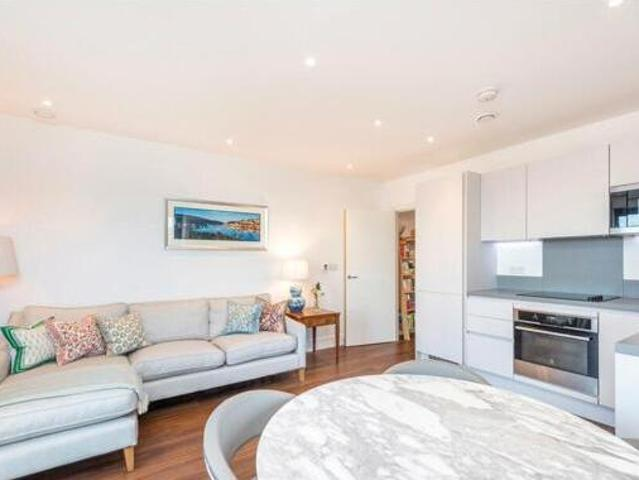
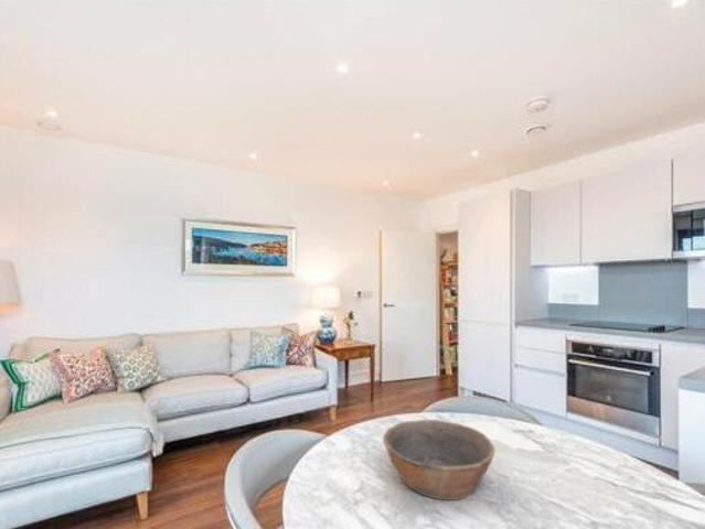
+ bowl [382,419,496,501]
